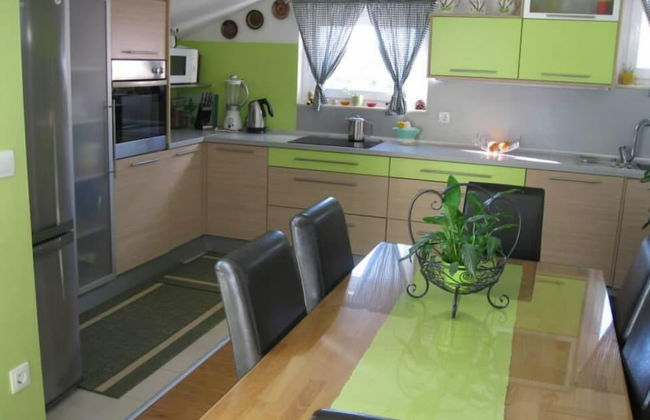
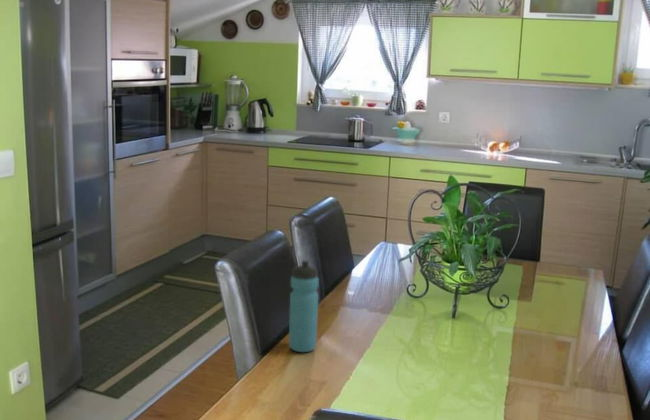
+ water bottle [288,260,320,353]
